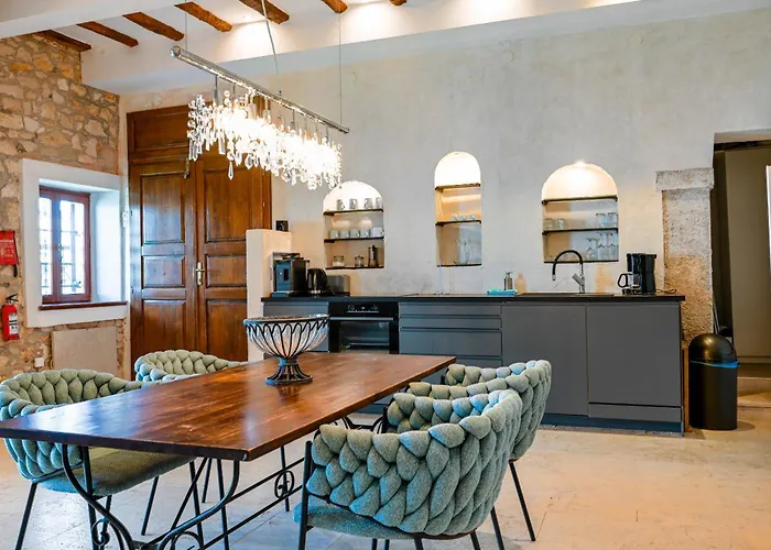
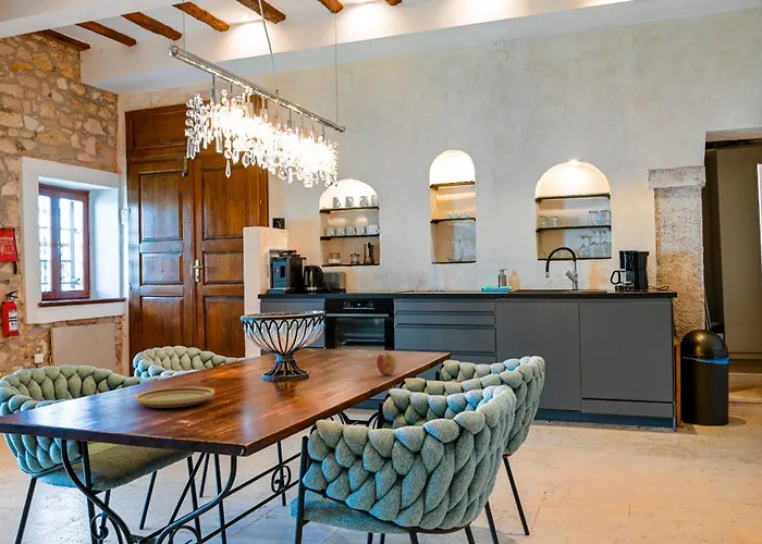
+ apple [376,351,397,376]
+ plate [134,386,216,409]
